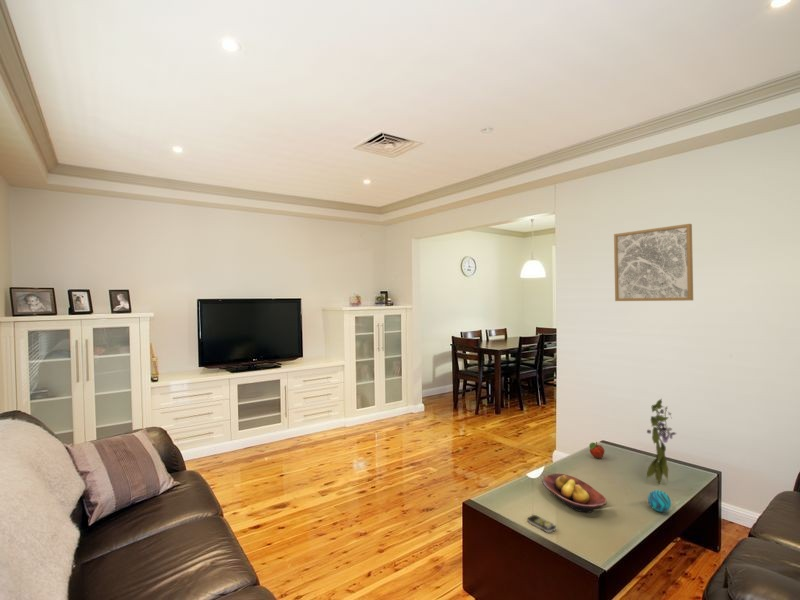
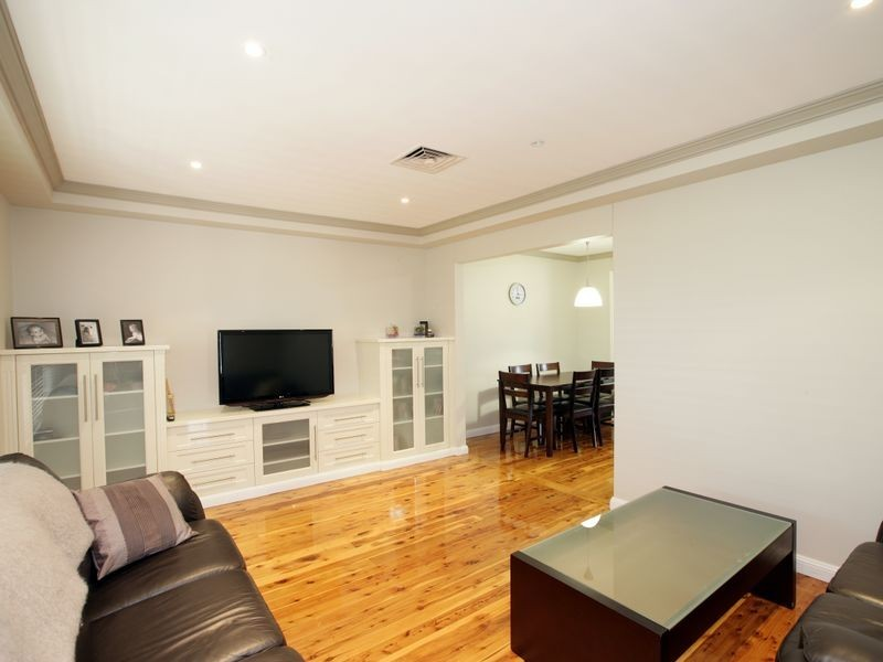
- fruit [588,441,606,459]
- plant [645,398,677,485]
- decorative ball [647,489,672,513]
- fruit bowl [541,473,608,514]
- remote control [526,514,557,534]
- wall art [613,223,694,302]
